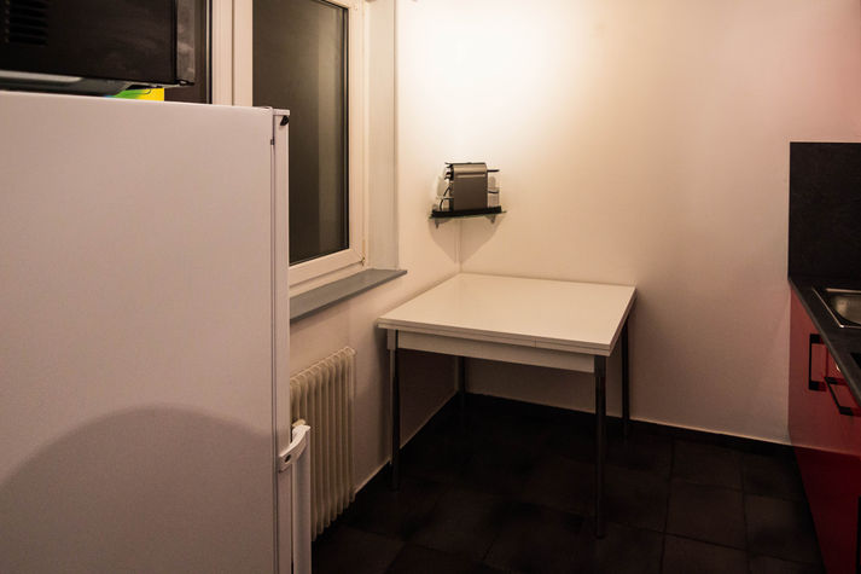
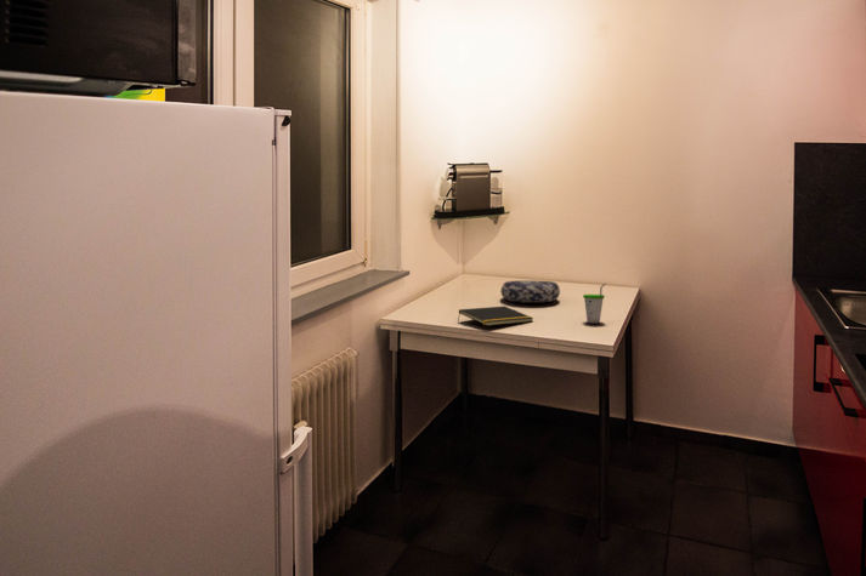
+ notepad [457,306,534,327]
+ decorative bowl [499,280,561,303]
+ cup [582,283,607,325]
